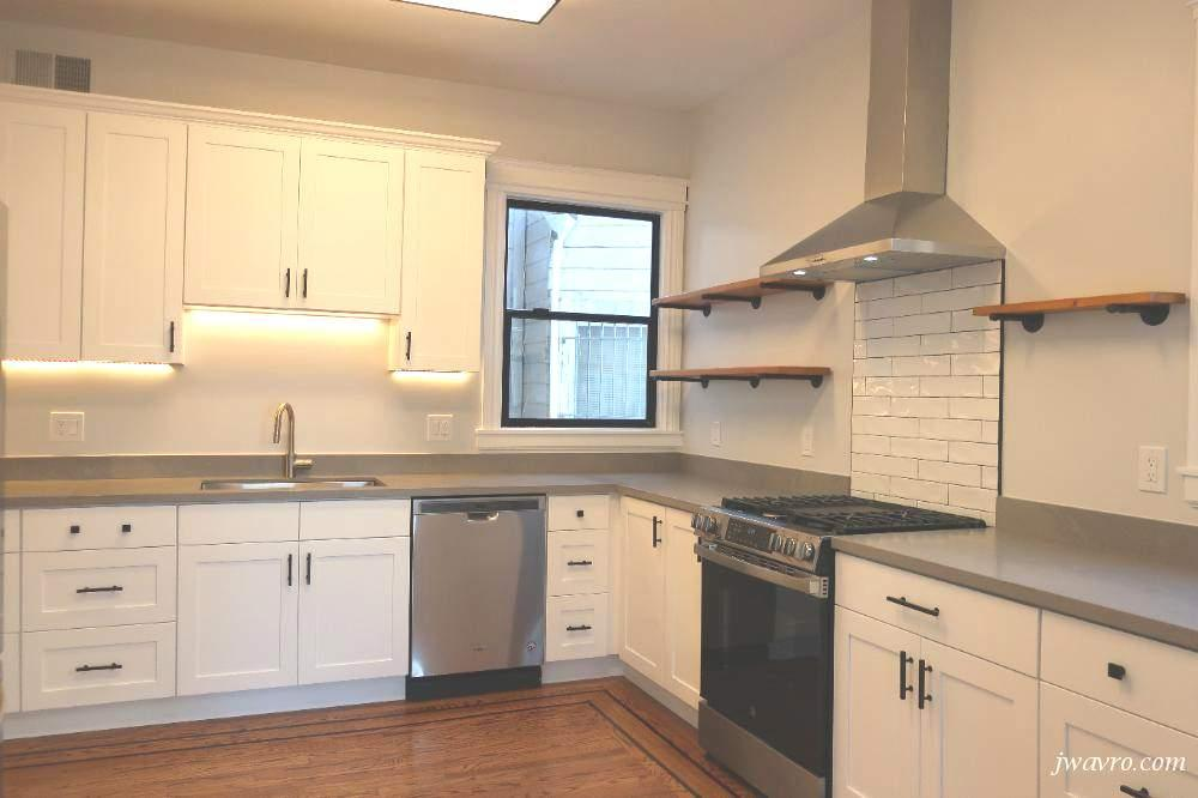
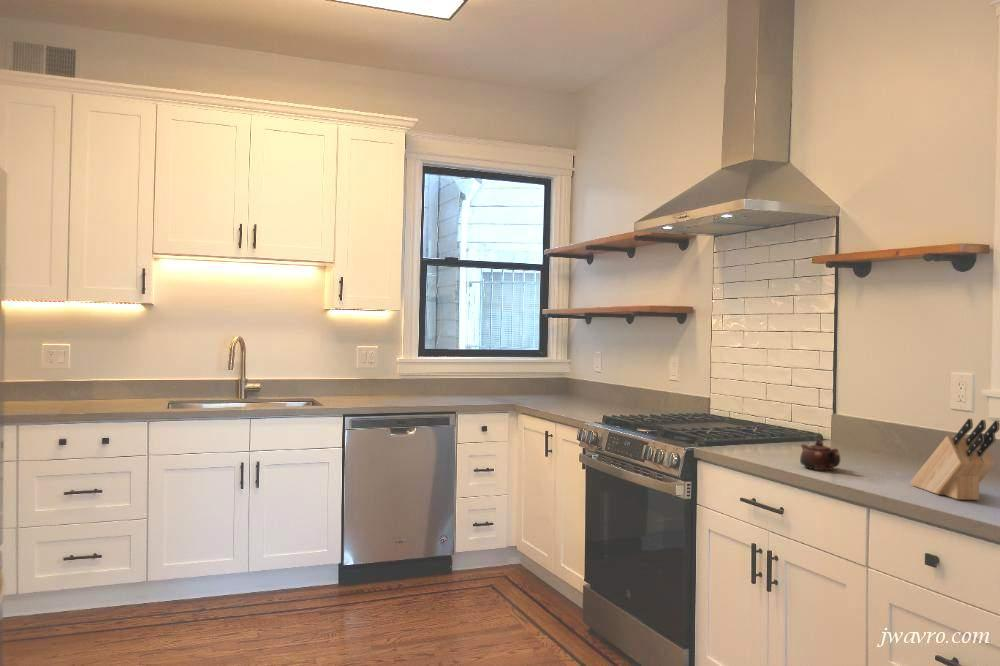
+ teapot [799,438,841,471]
+ knife block [909,418,1000,501]
